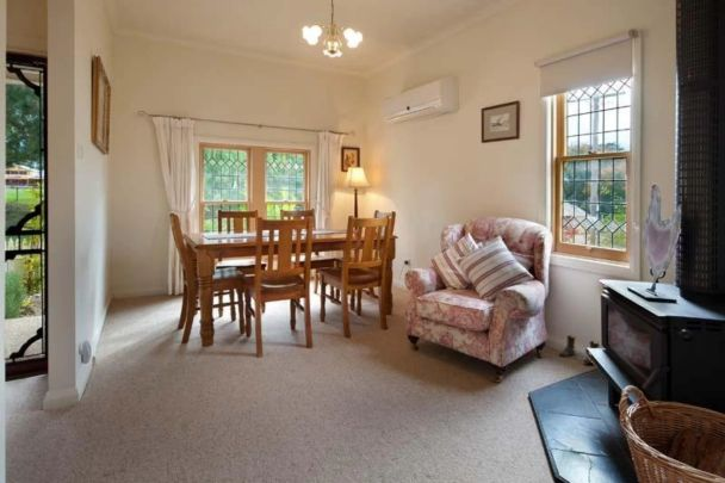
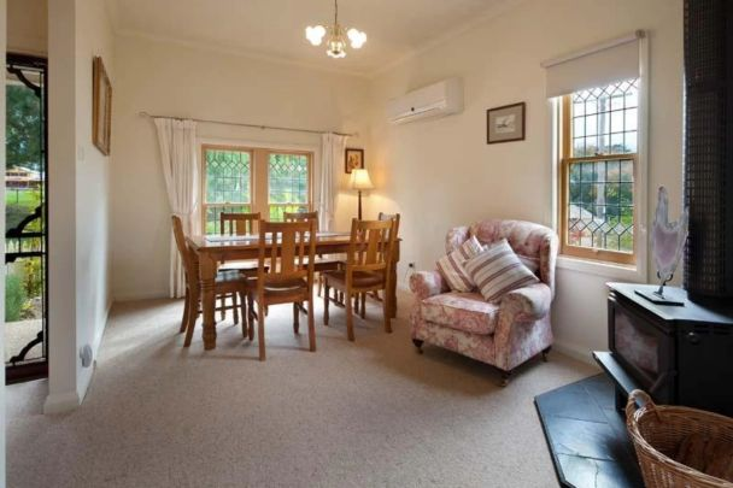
- boots [558,334,601,365]
